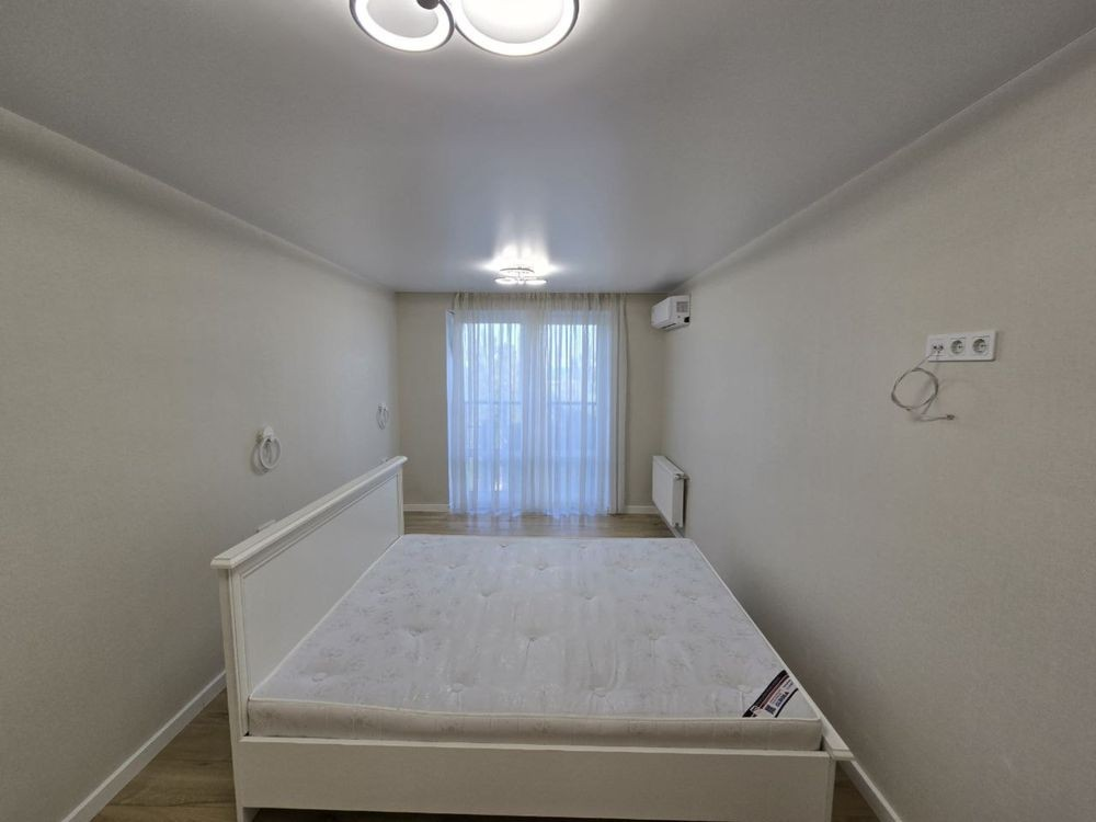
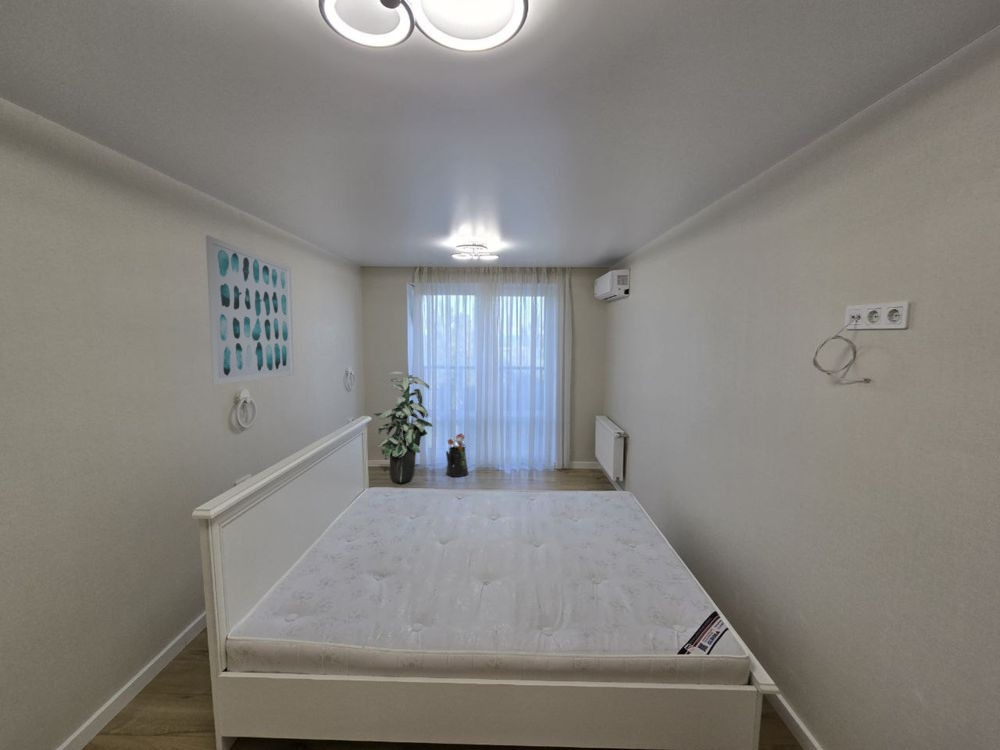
+ wall art [205,234,295,386]
+ indoor plant [373,370,434,484]
+ watering can [445,432,470,478]
